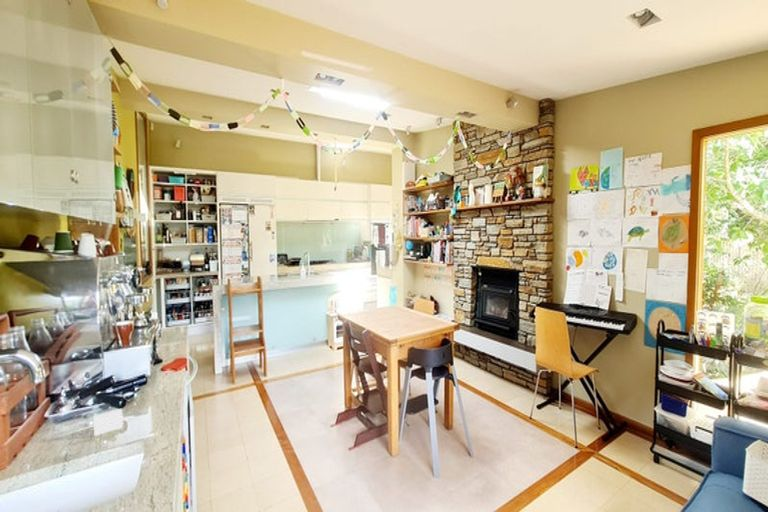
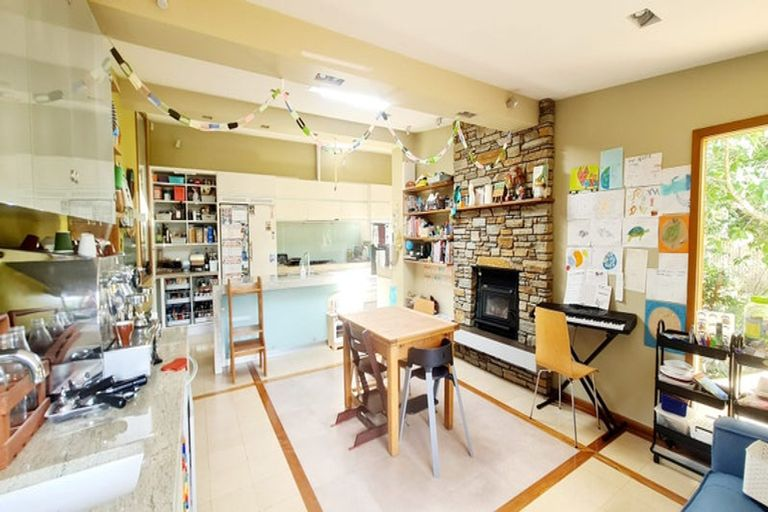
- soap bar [92,408,125,437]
